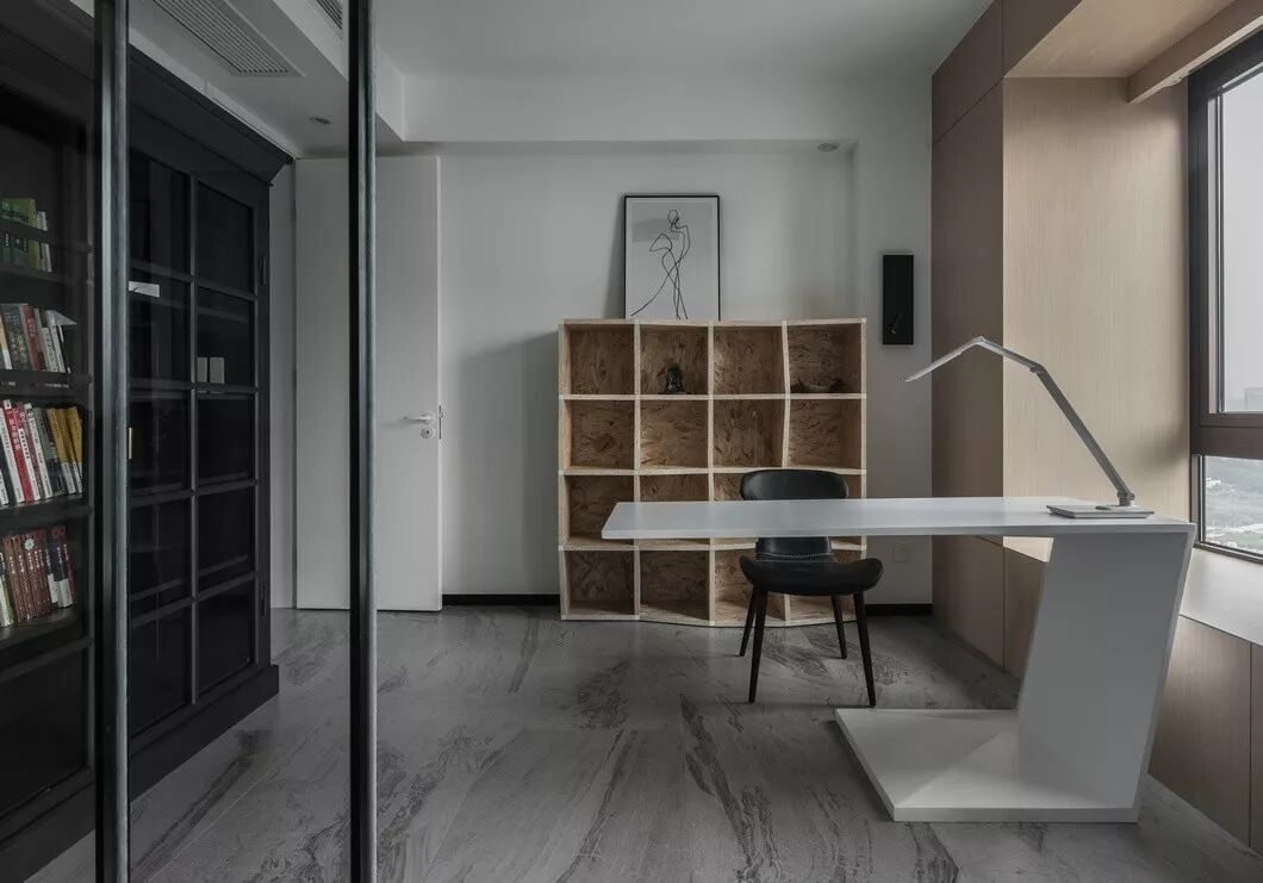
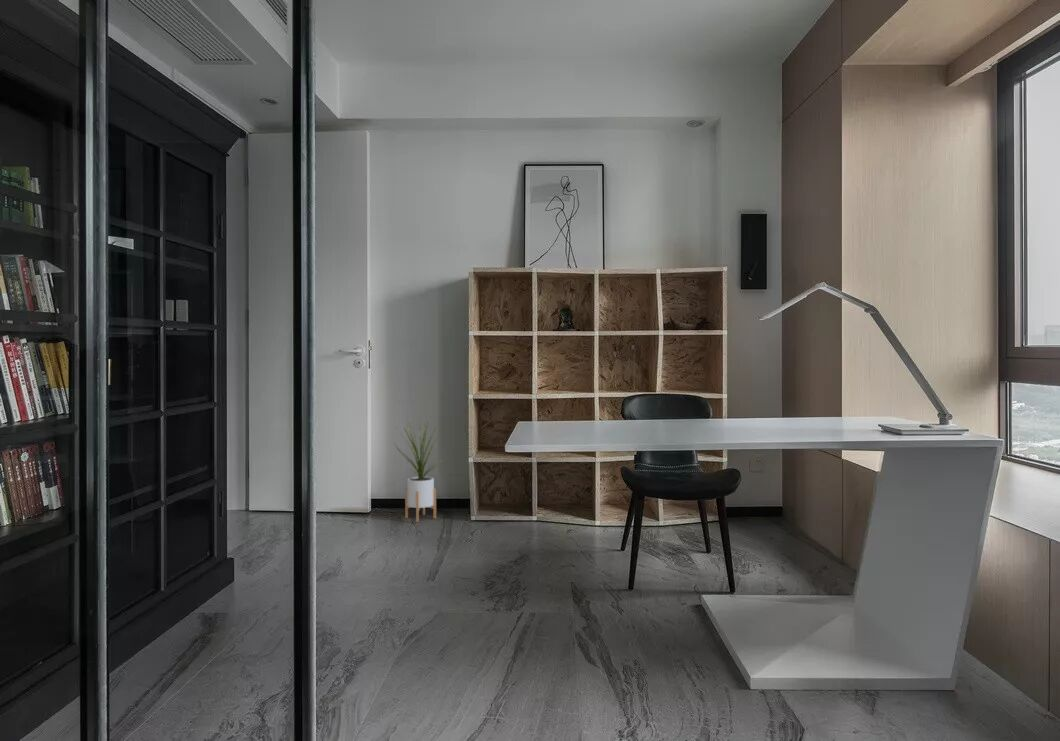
+ house plant [393,415,448,523]
